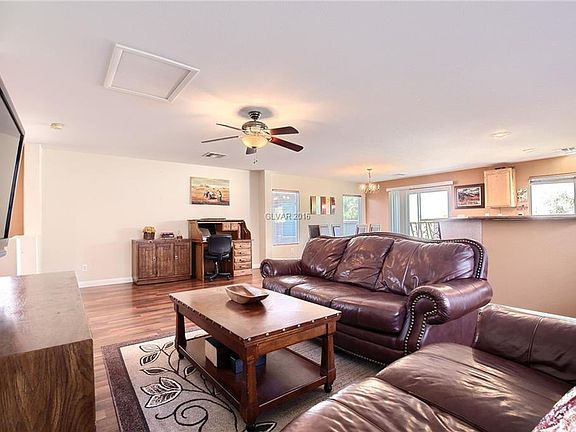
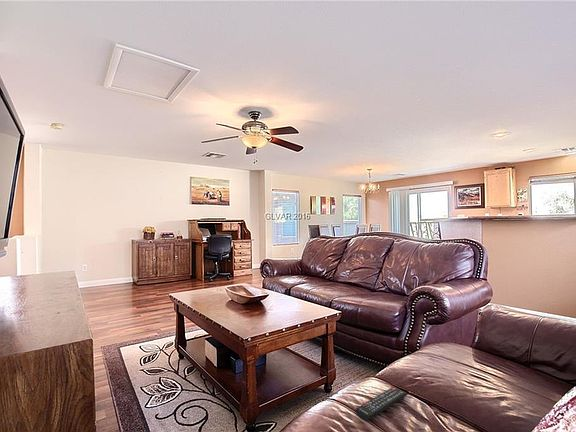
+ remote control [355,386,408,422]
